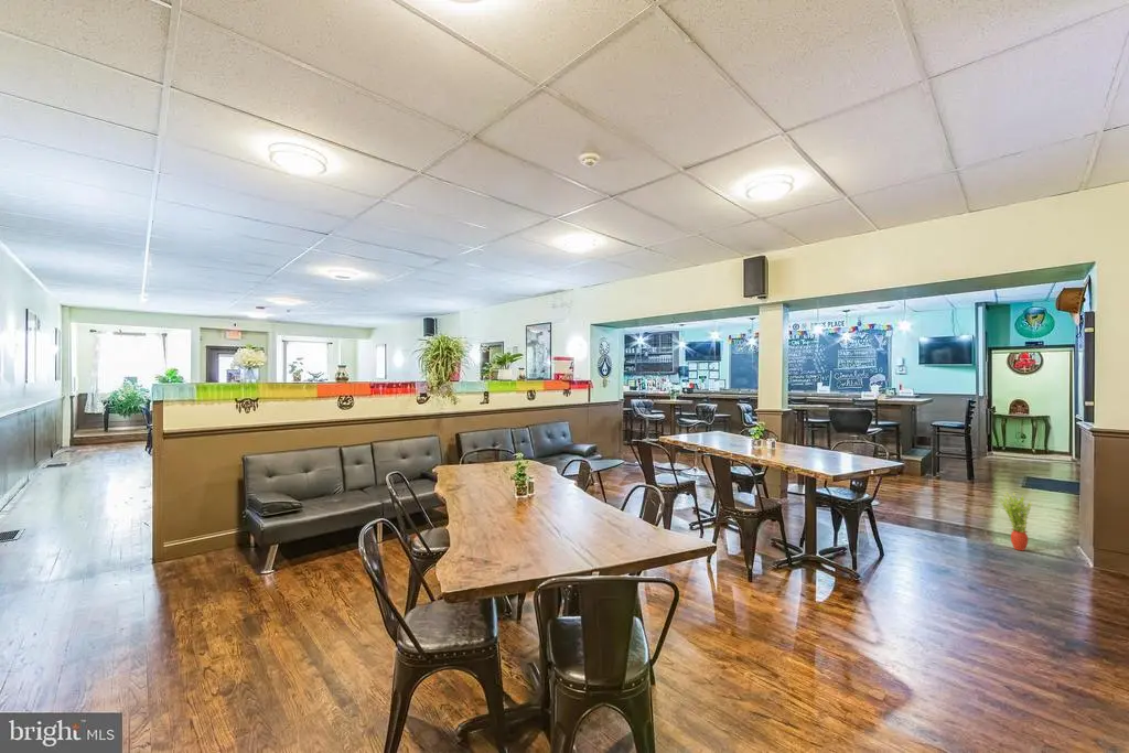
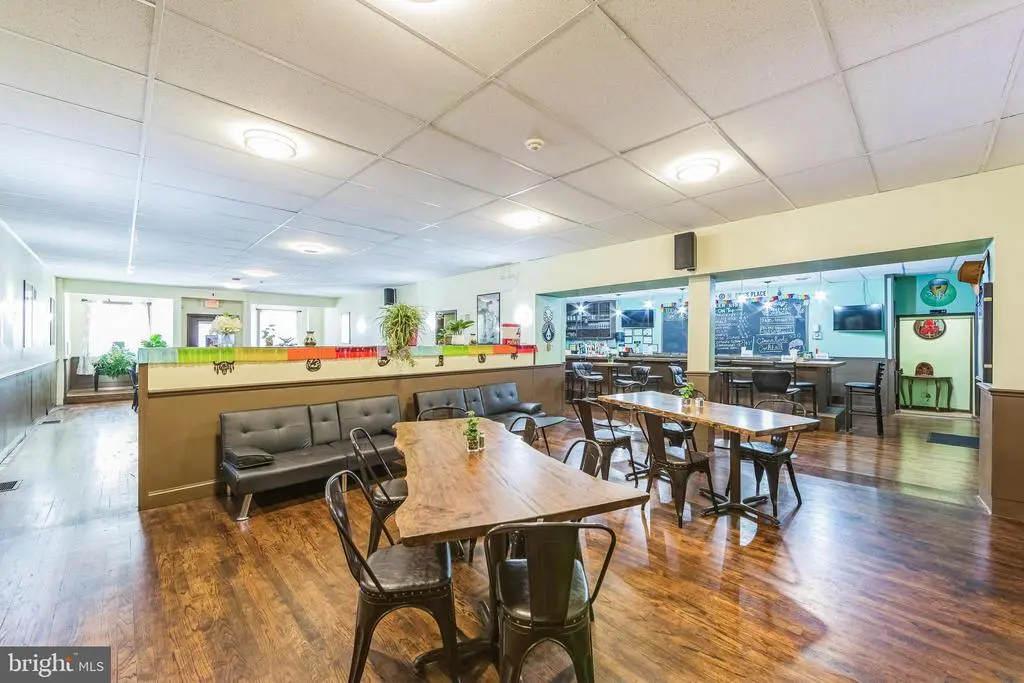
- potted plant [999,491,1033,551]
